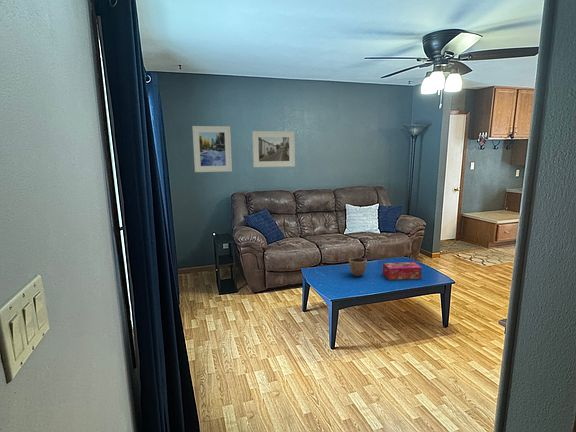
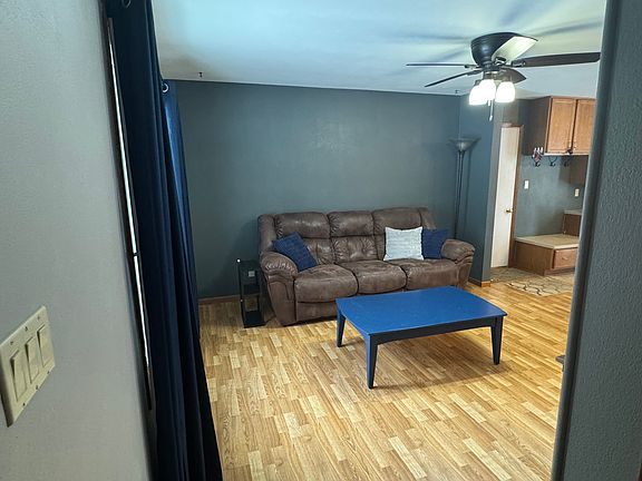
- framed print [191,125,233,173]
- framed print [251,130,296,168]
- tissue box [382,261,423,281]
- decorative bowl [348,257,368,277]
